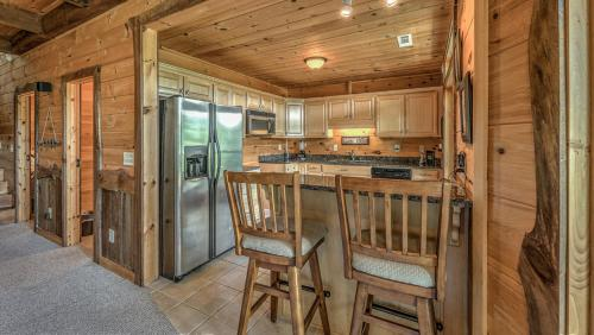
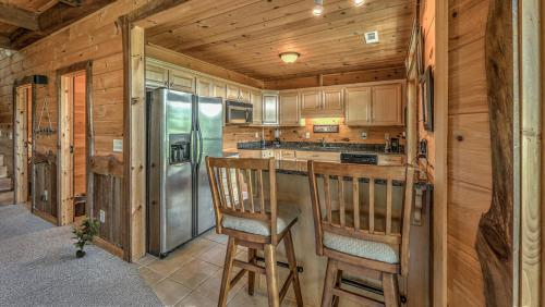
+ potted plant [70,216,101,258]
